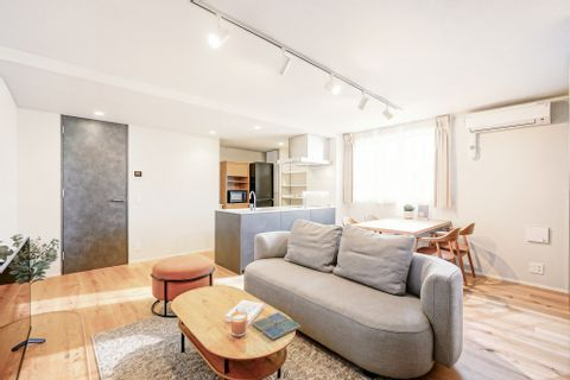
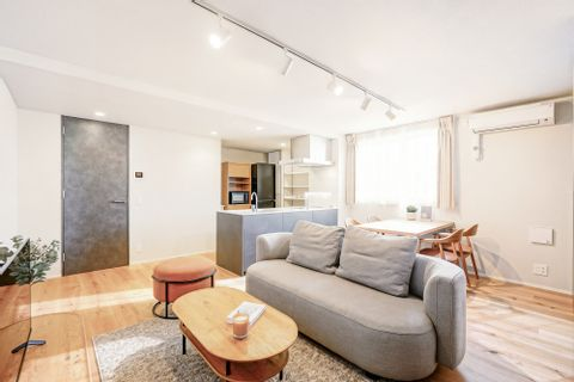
- drink coaster [251,311,302,341]
